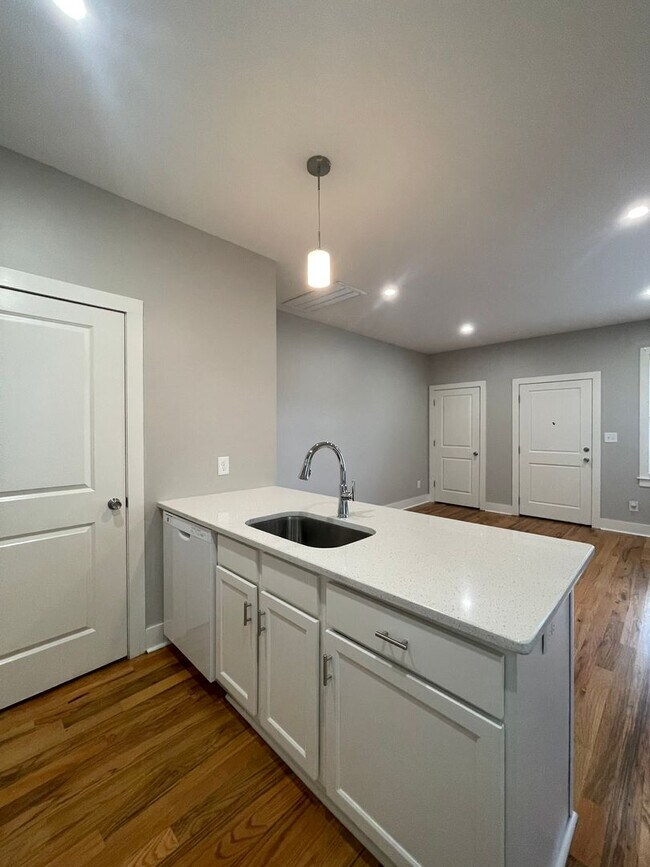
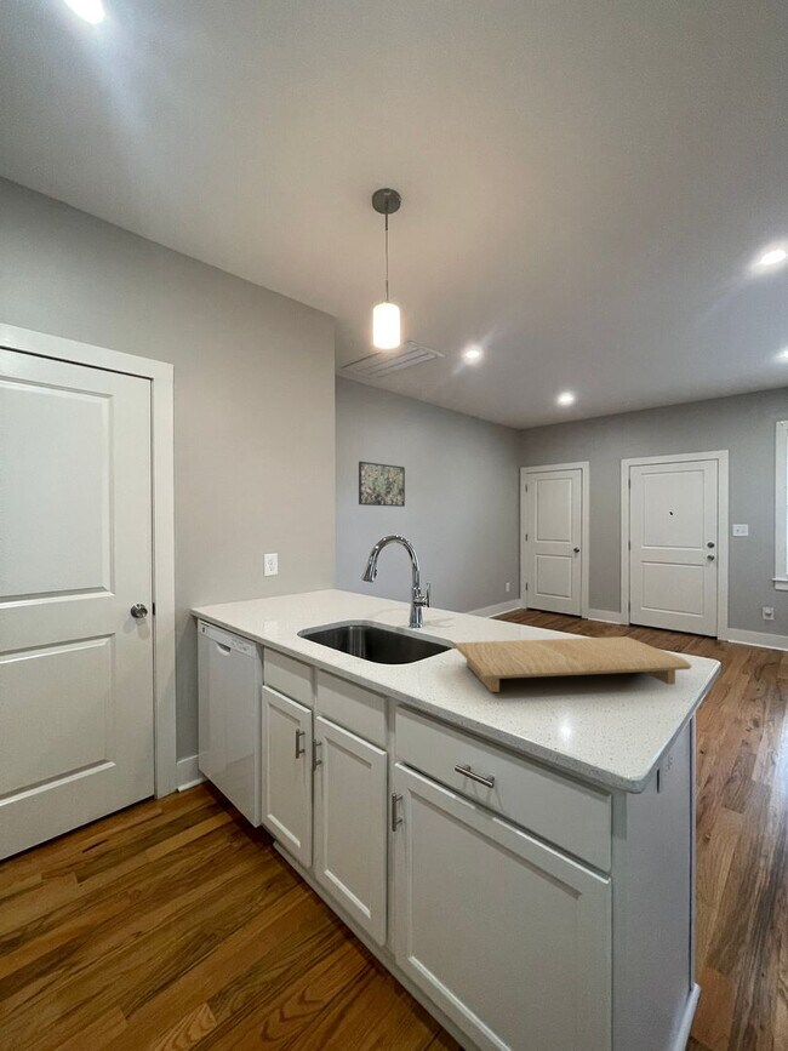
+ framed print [358,461,406,508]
+ cutting board [451,635,693,693]
